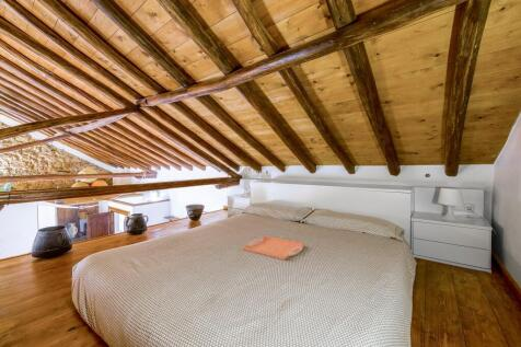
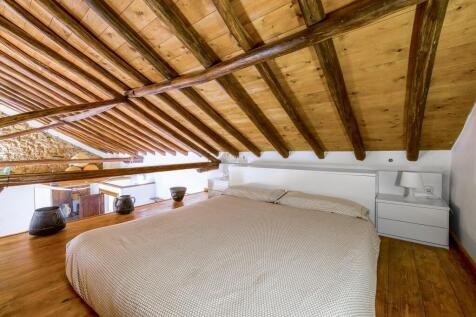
- serving tray [241,235,306,262]
